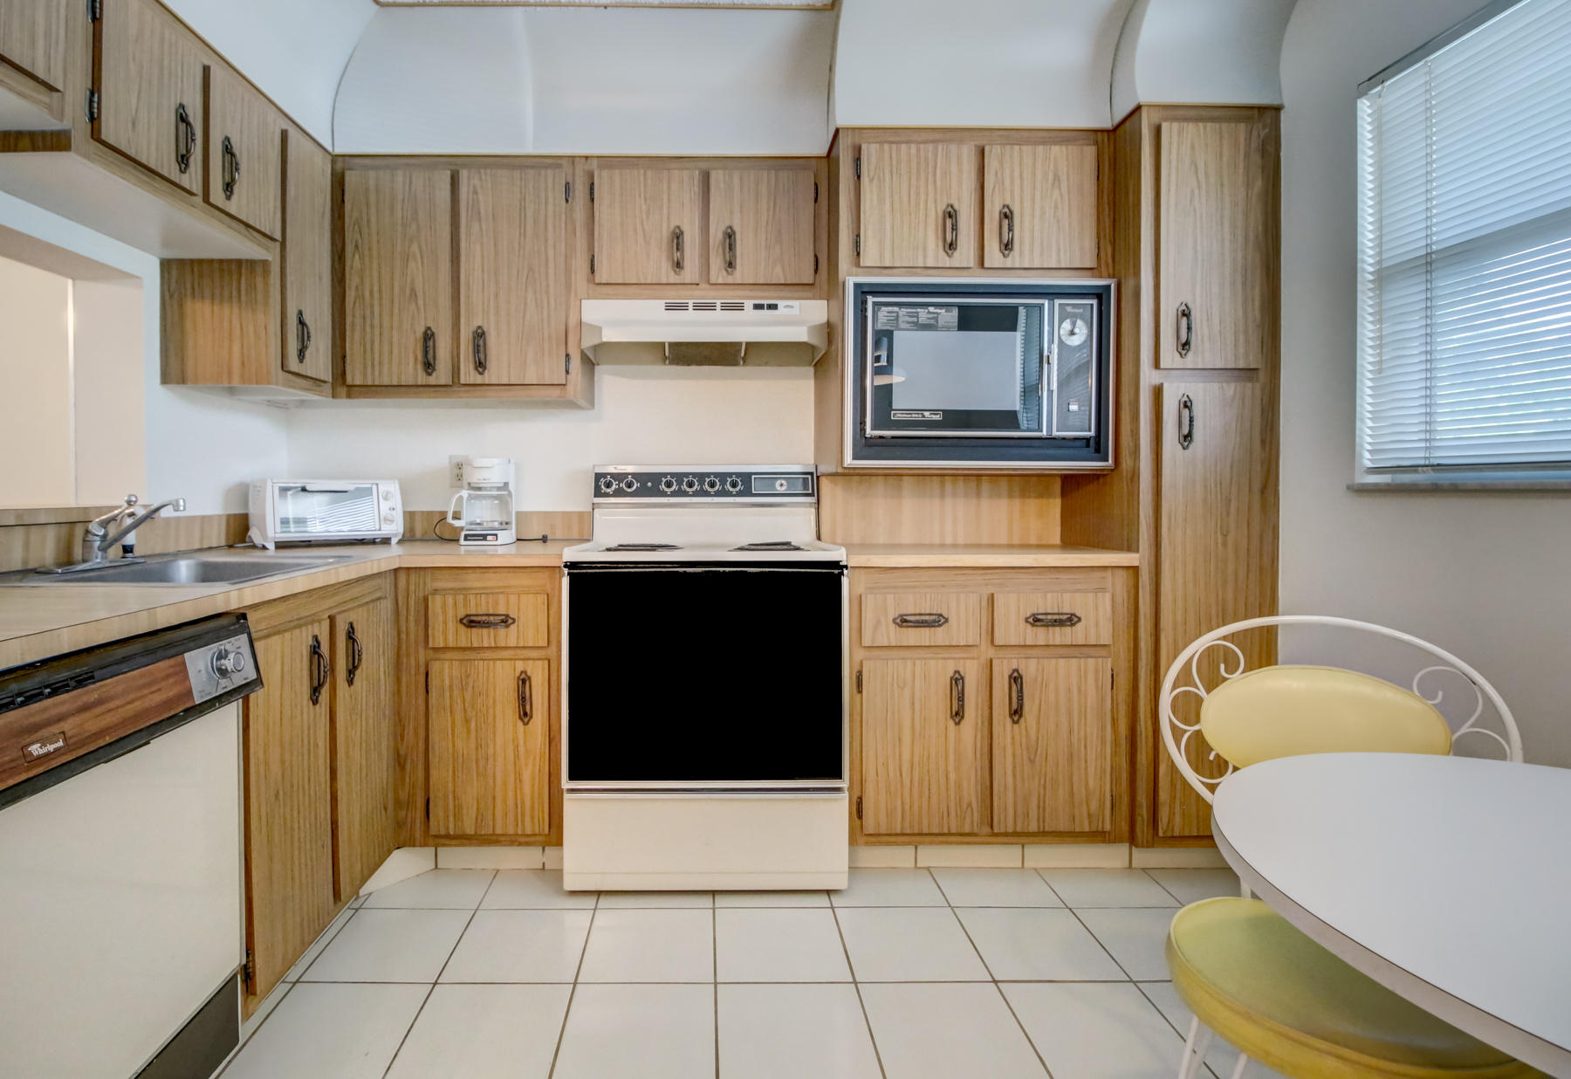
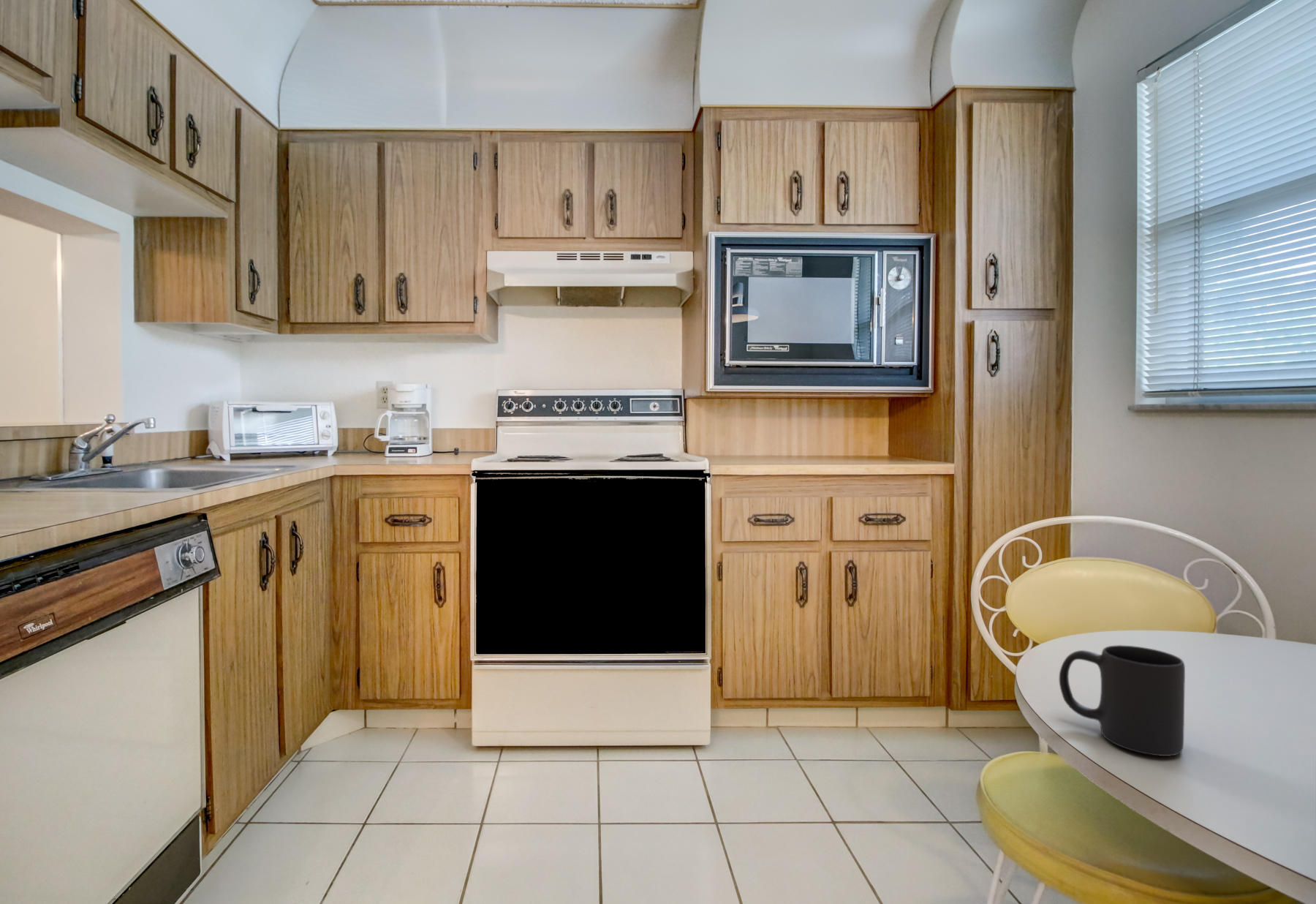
+ mug [1059,644,1186,757]
